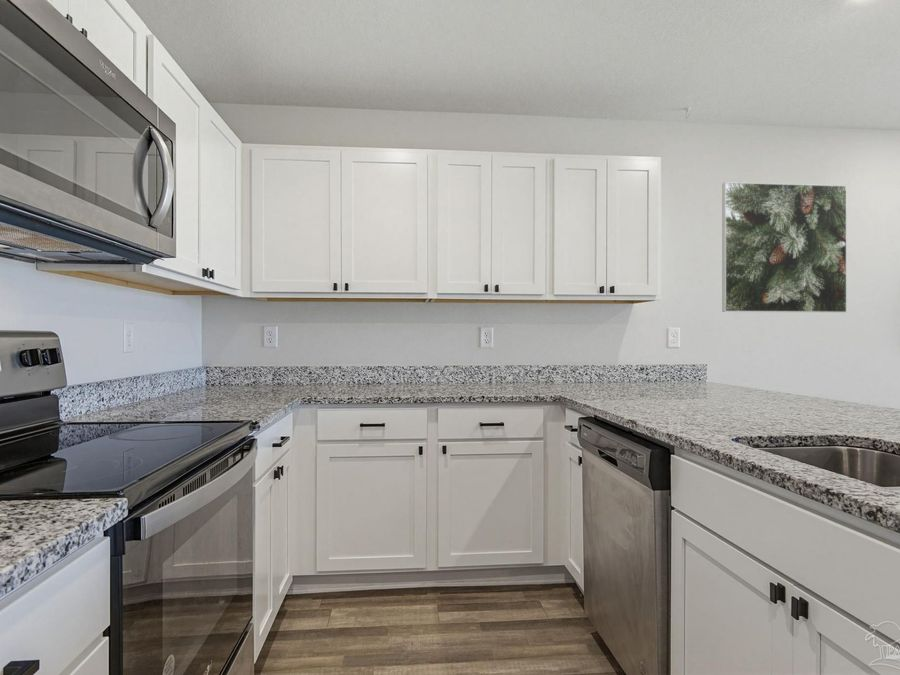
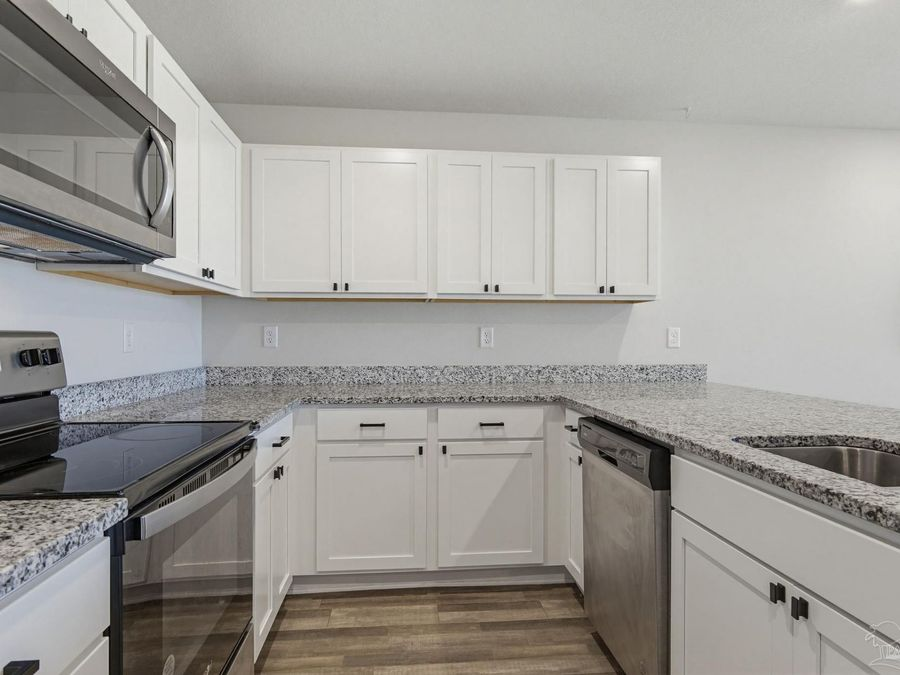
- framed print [721,181,848,314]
